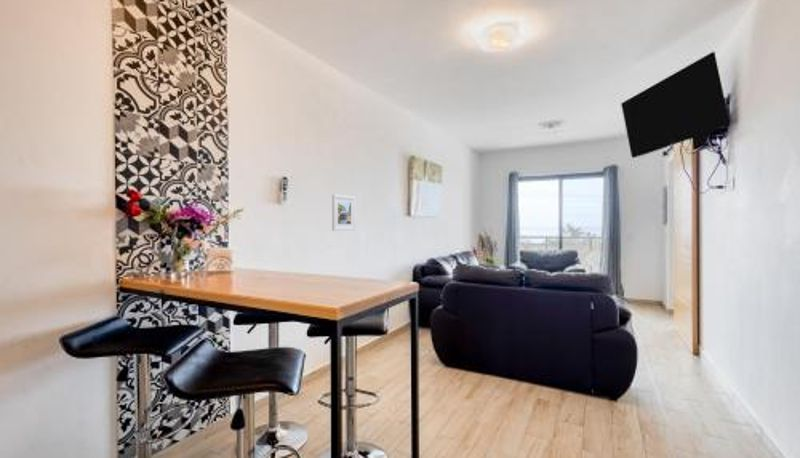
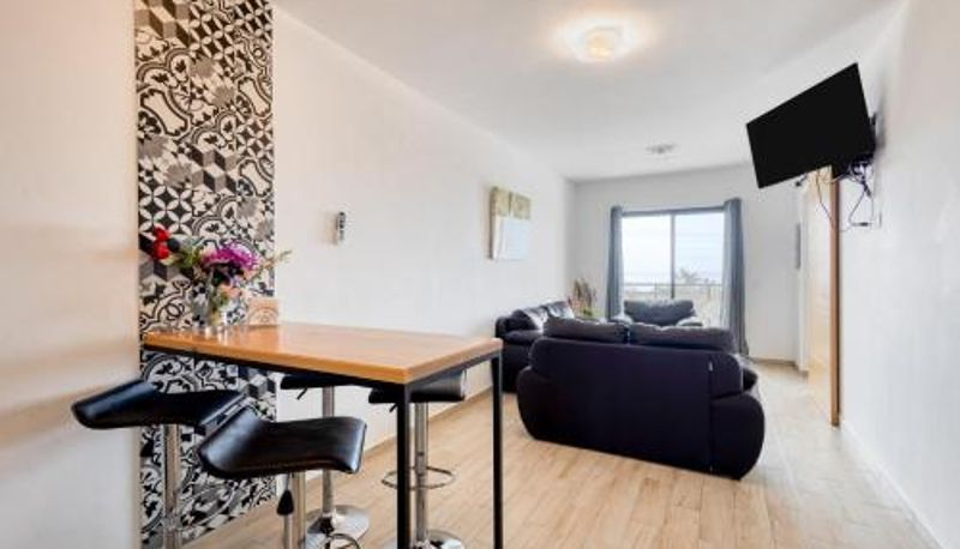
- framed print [331,193,356,232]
